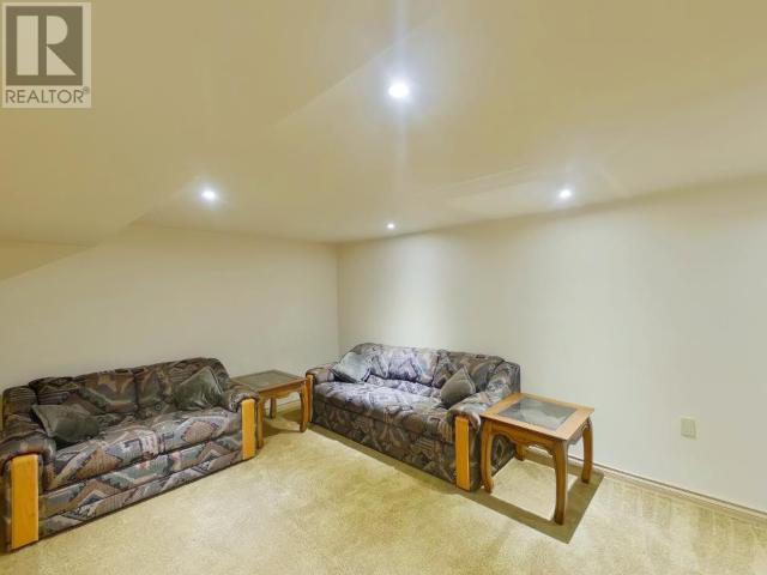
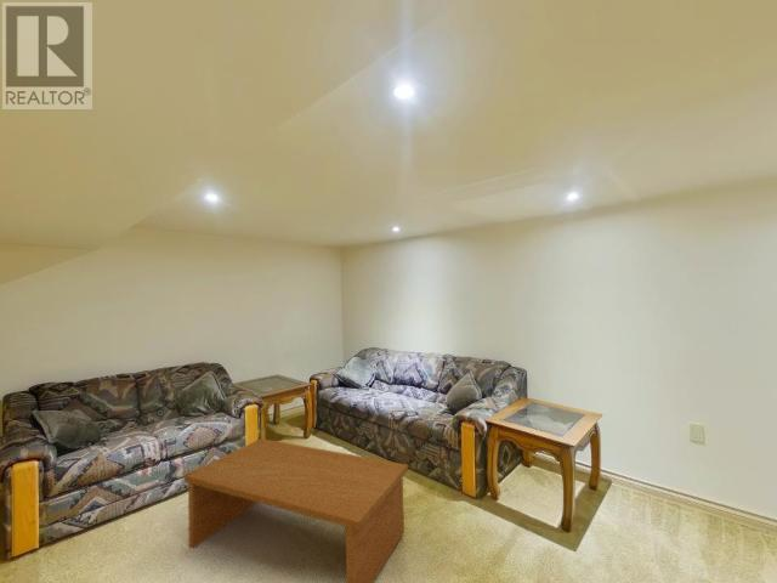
+ coffee table [183,437,409,583]
